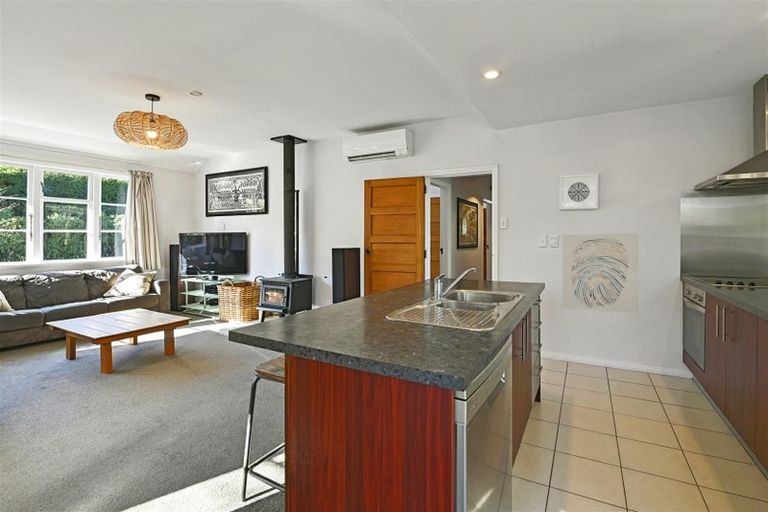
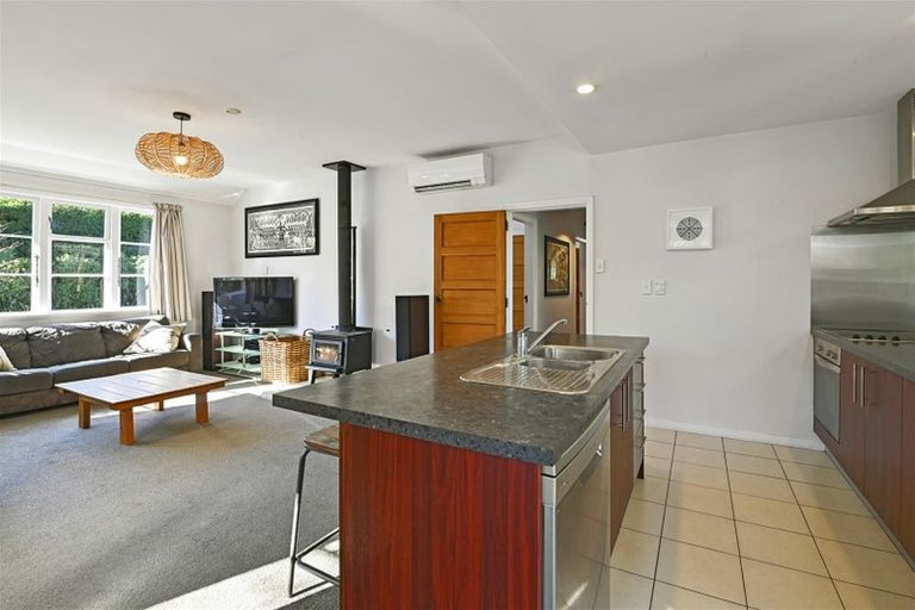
- wall art [561,232,639,314]
